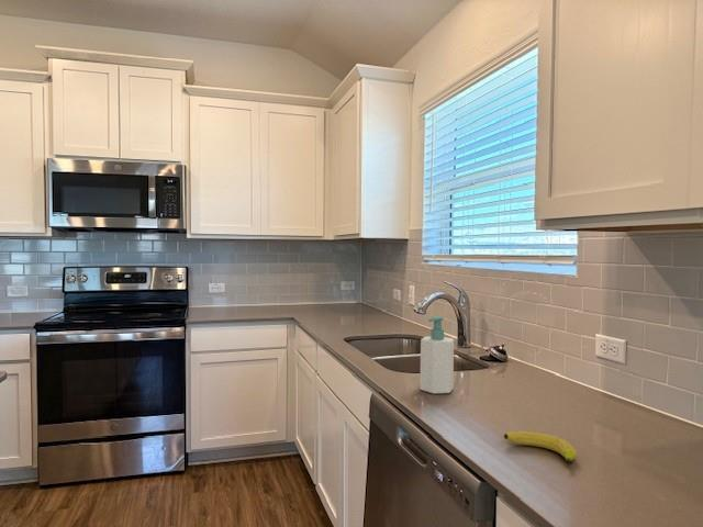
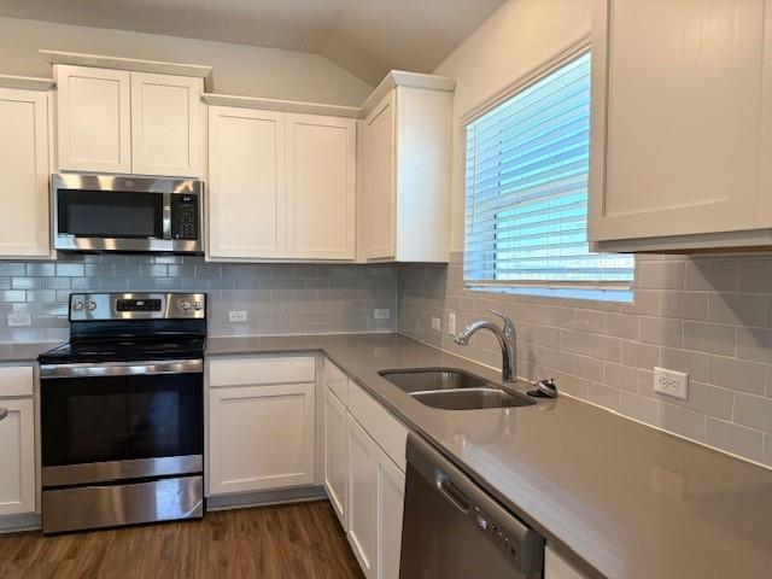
- soap bottle [419,315,455,395]
- fruit [503,430,577,466]
